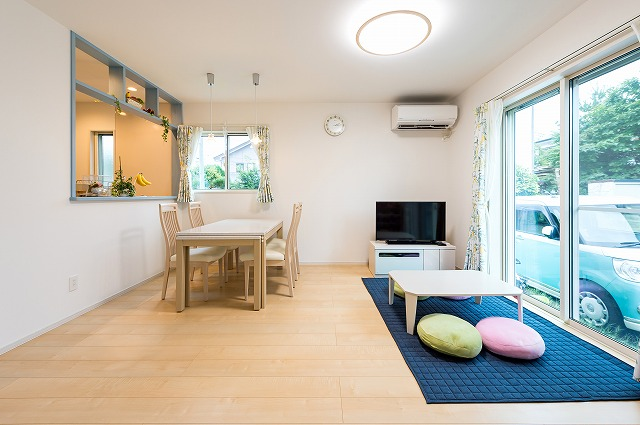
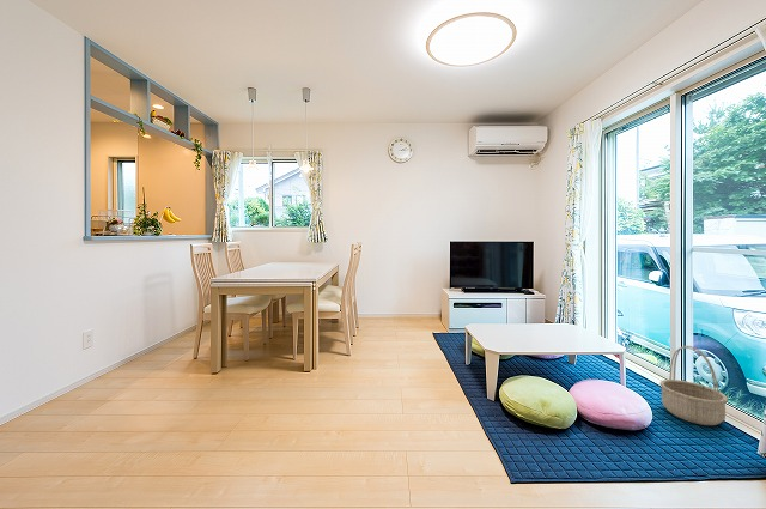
+ basket [658,345,729,426]
